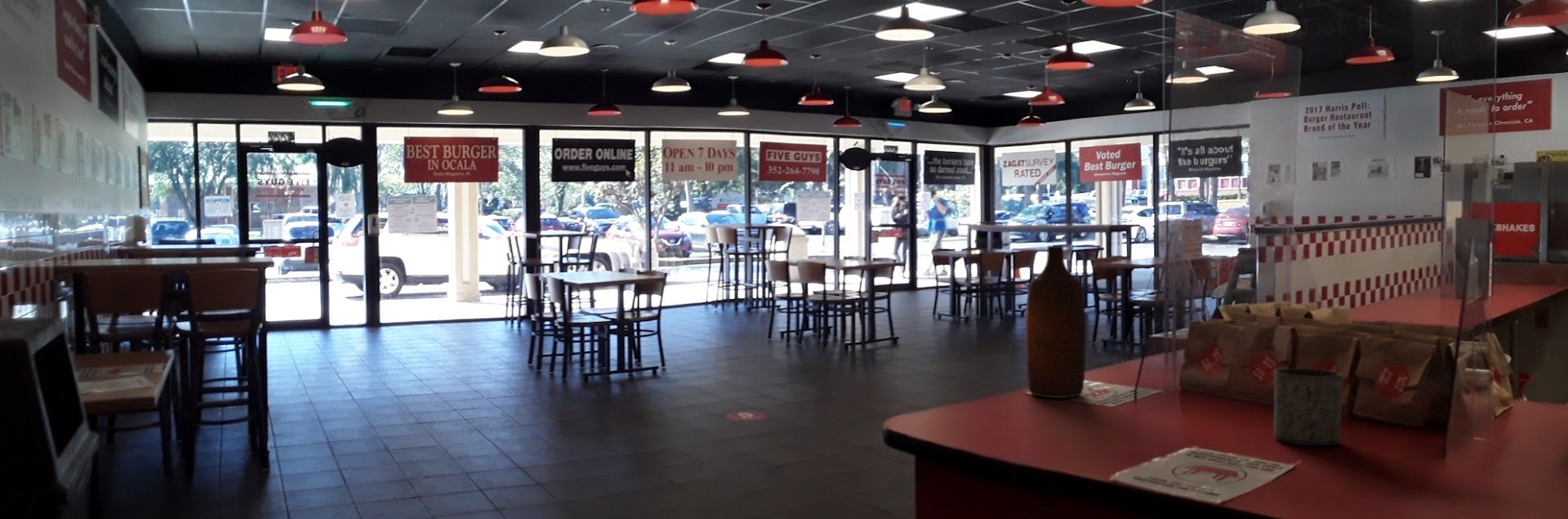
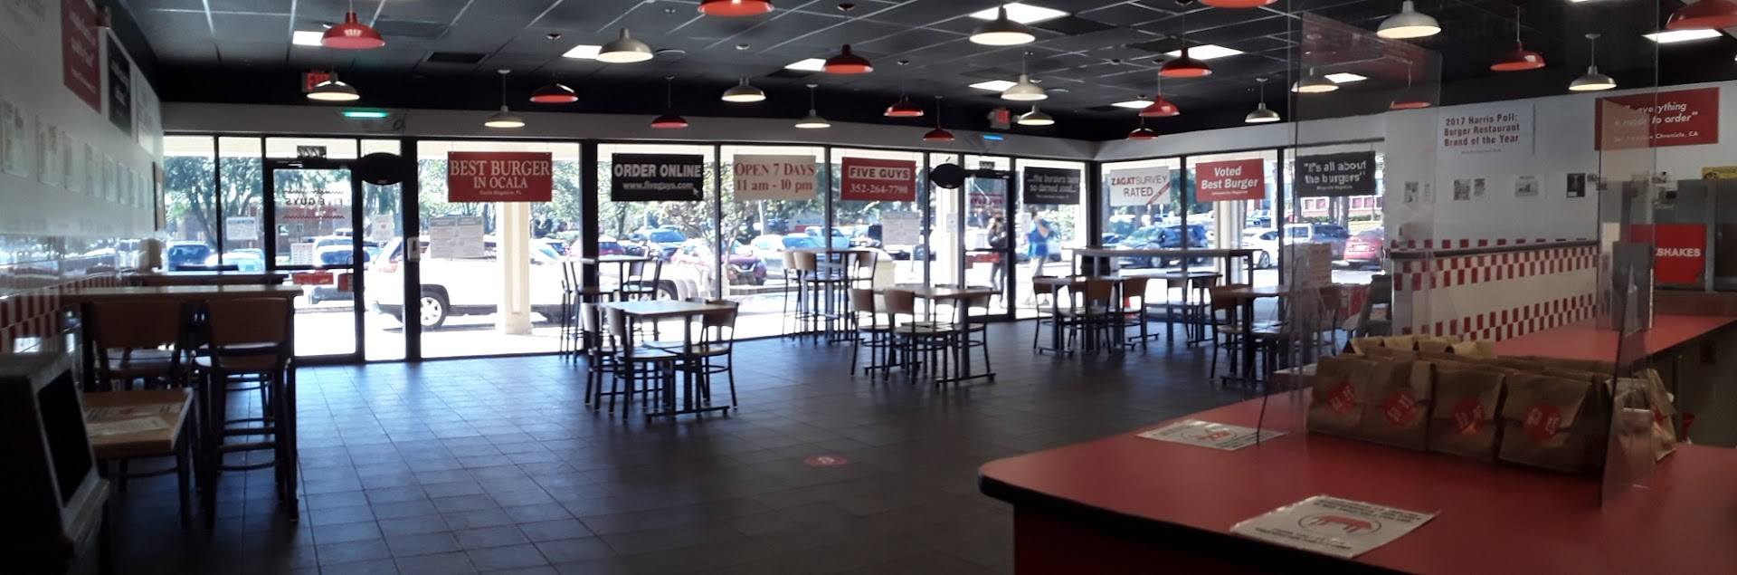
- cup [1273,368,1344,446]
- bottle [1025,245,1086,399]
